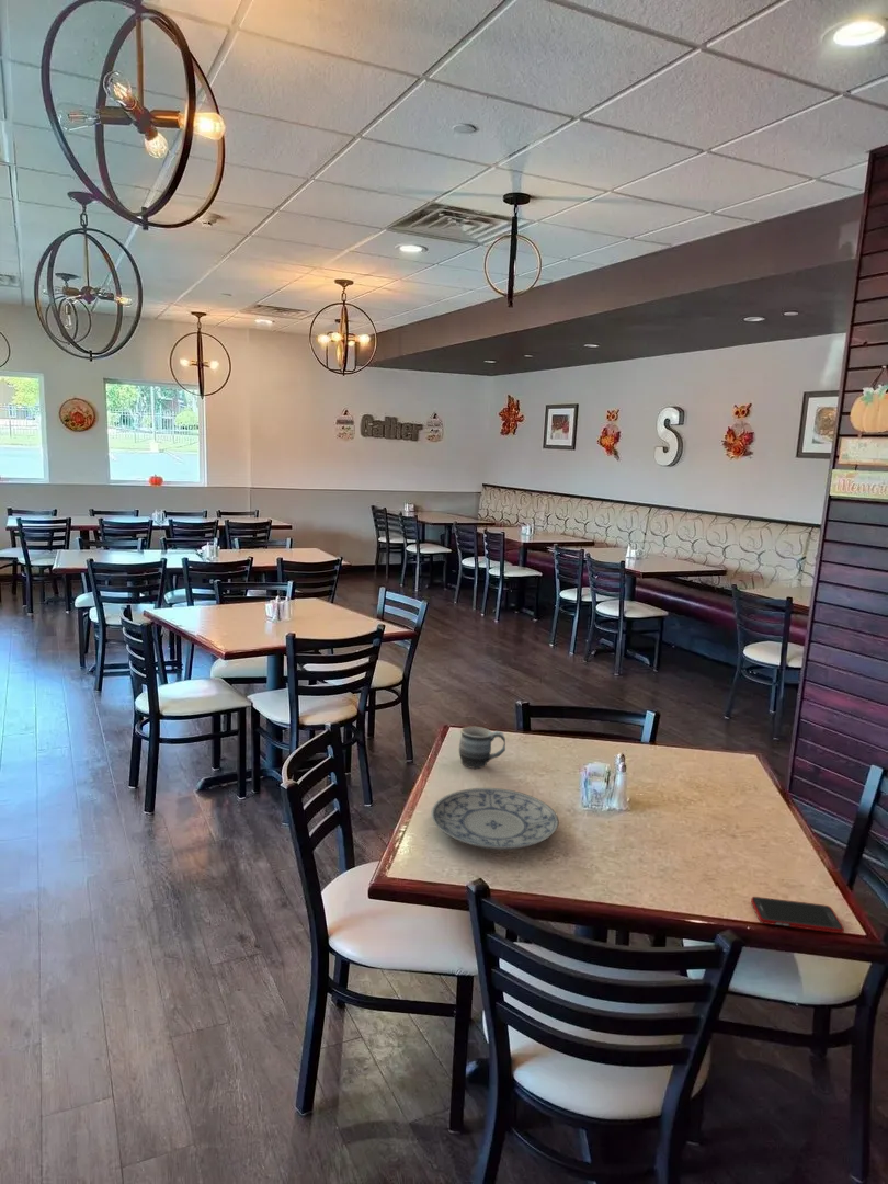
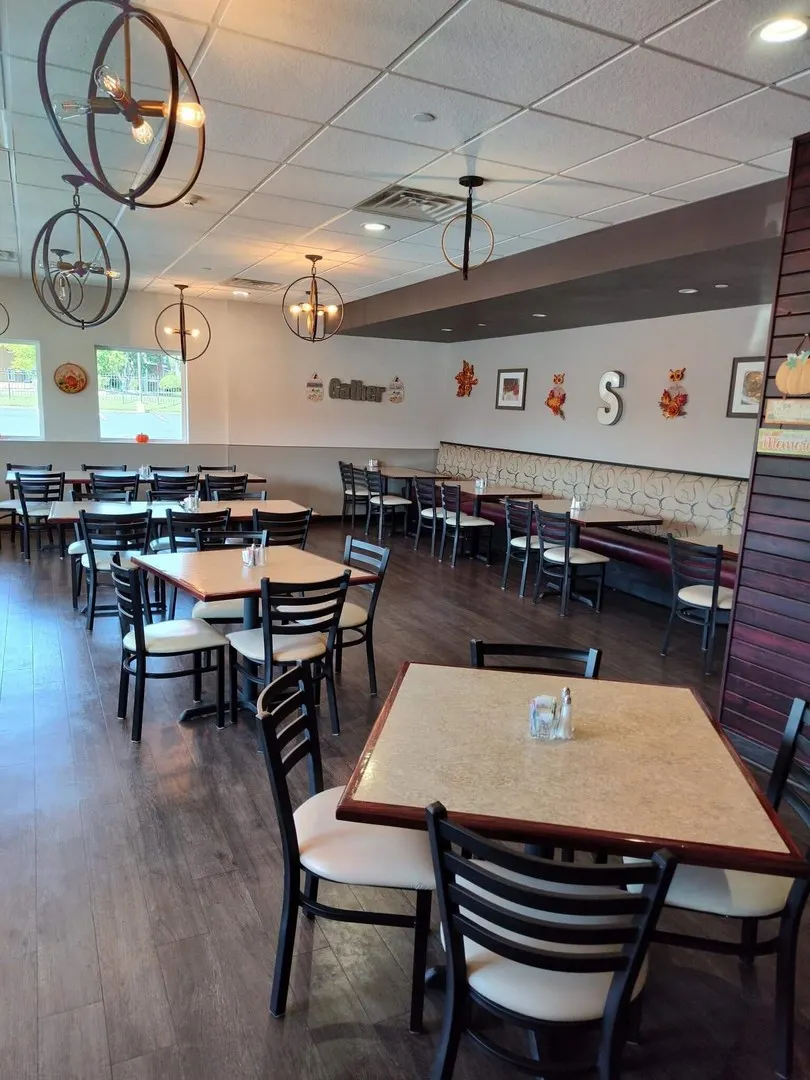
- plate [431,787,559,851]
- mug [458,726,506,770]
- cell phone [750,896,845,934]
